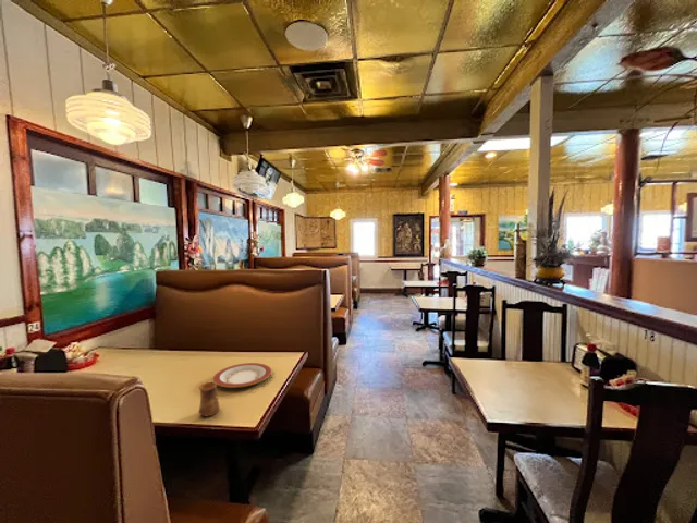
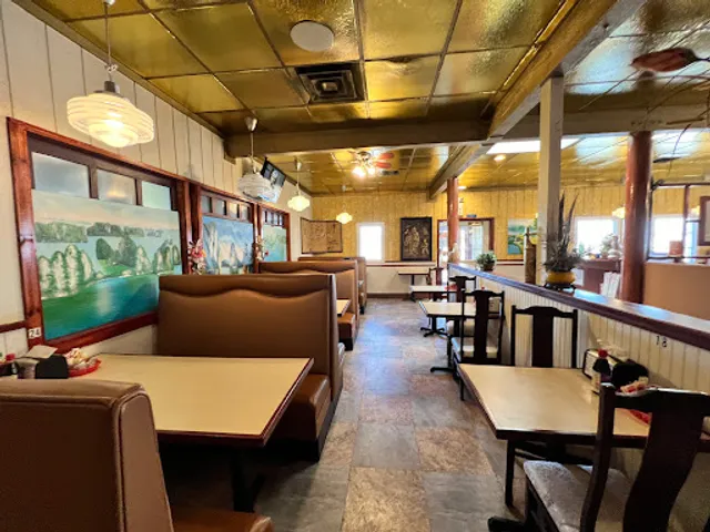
- plate [212,362,273,389]
- cup [198,381,221,417]
